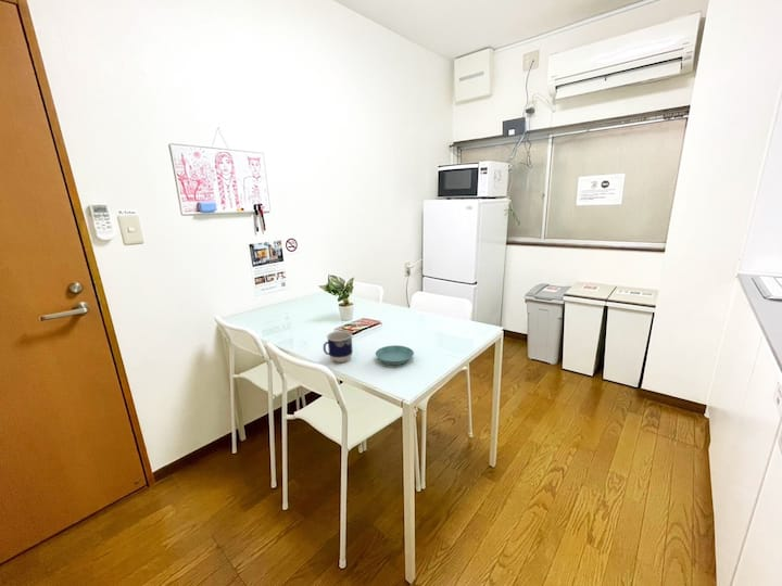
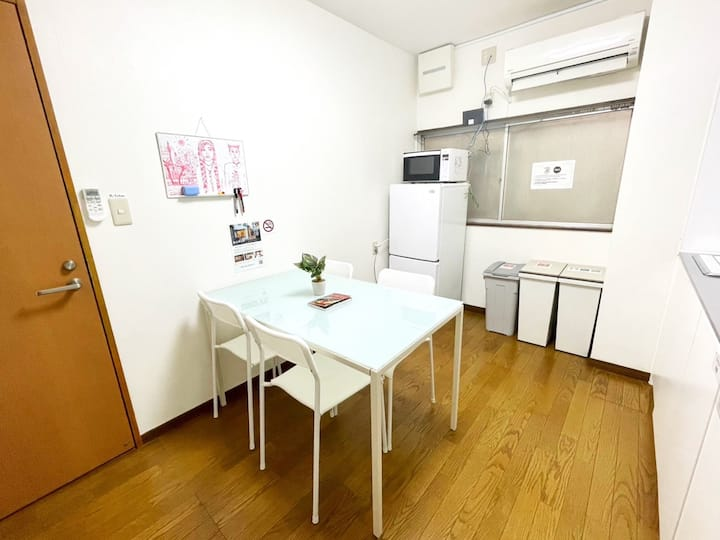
- cup [323,330,354,364]
- saucer [375,344,415,366]
